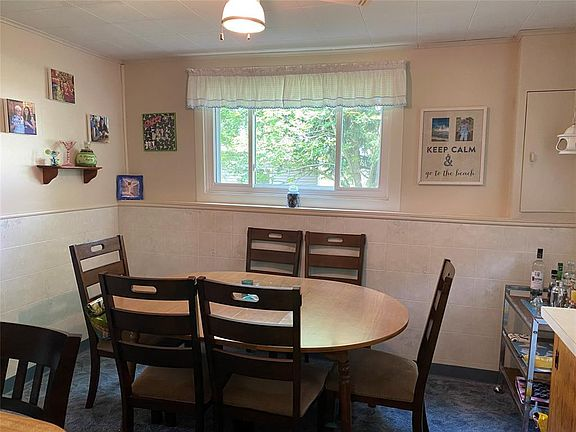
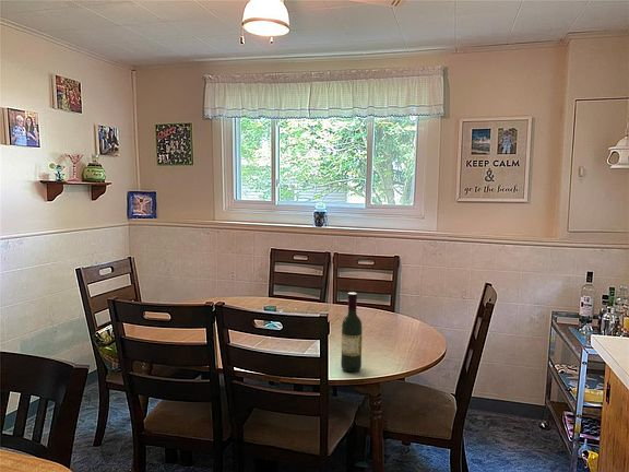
+ wine bottle [340,292,364,373]
